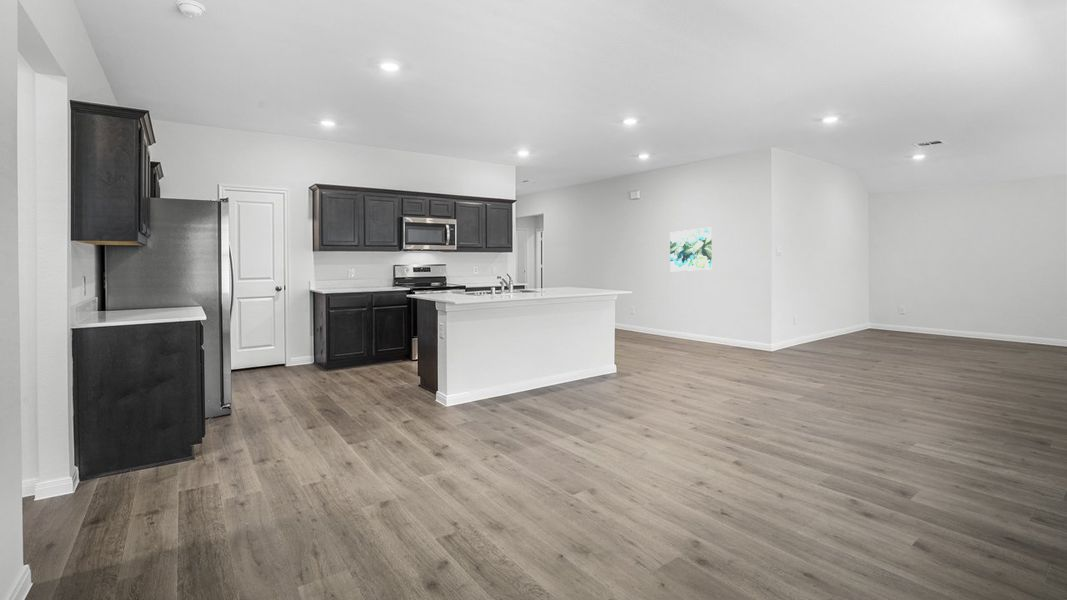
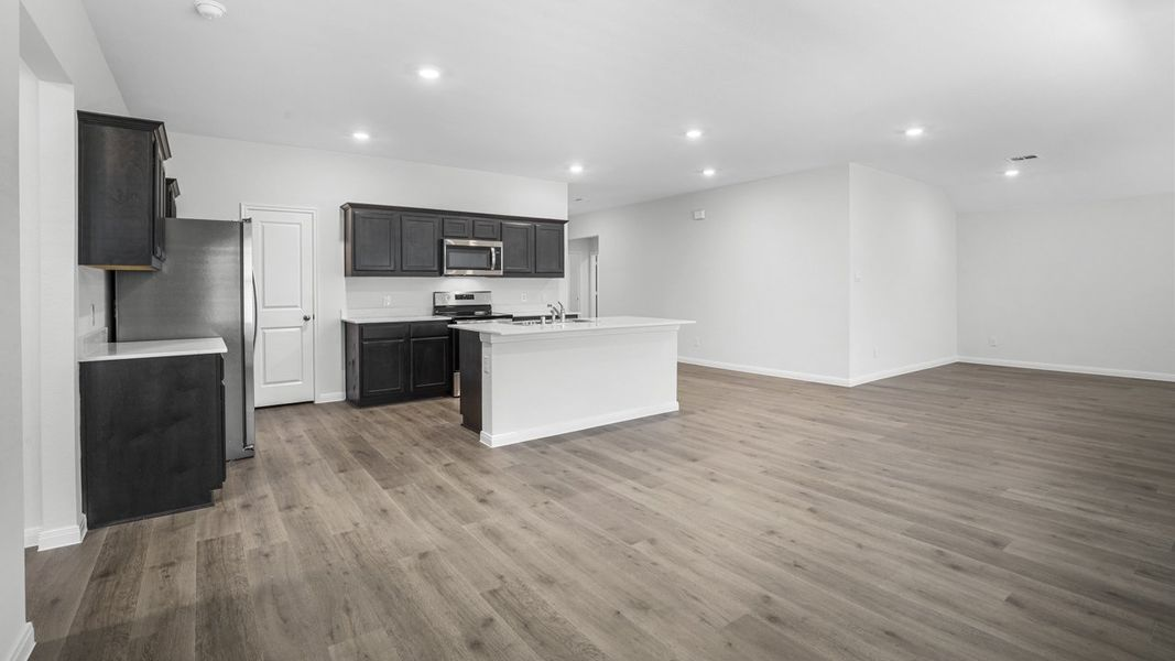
- wall art [669,226,713,272]
